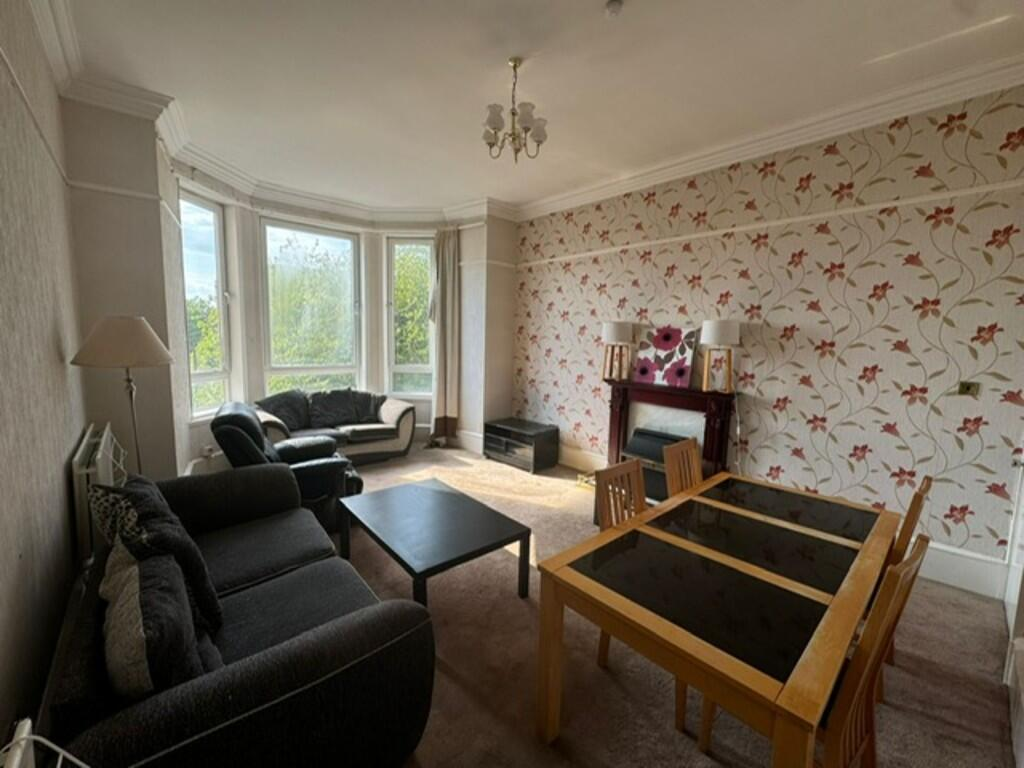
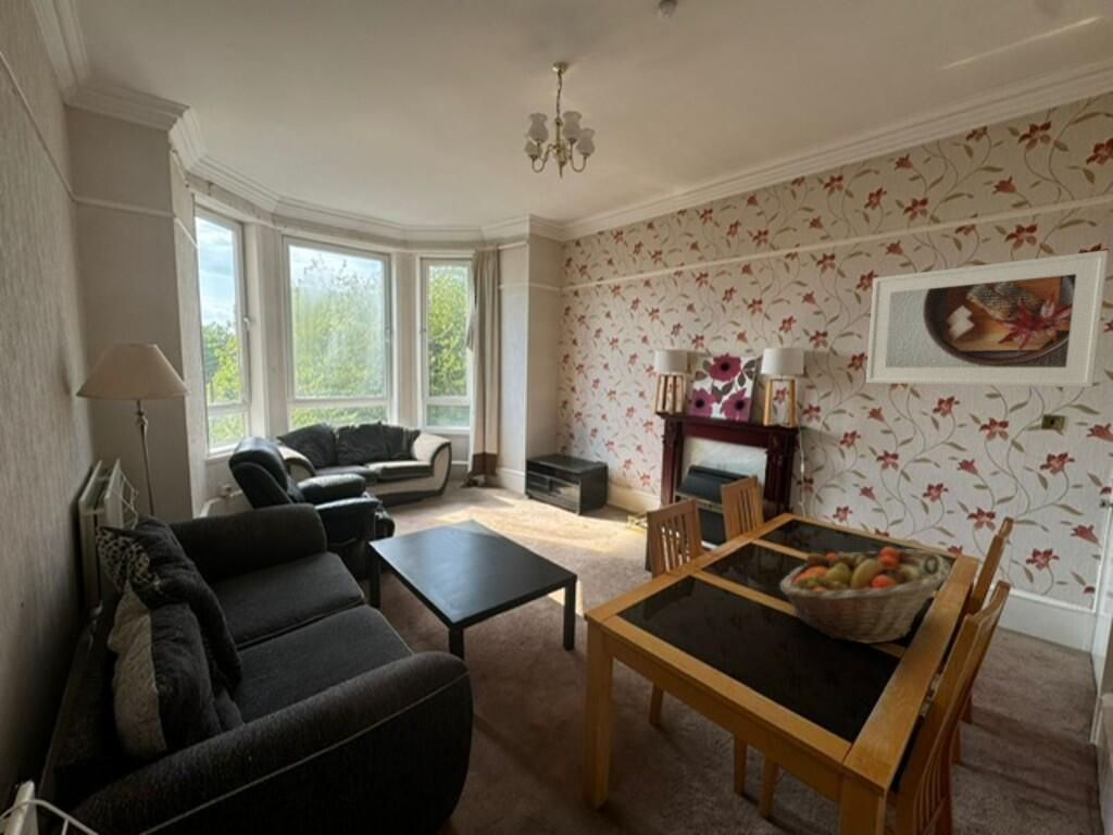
+ fruit basket [778,546,952,645]
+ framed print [865,249,1110,388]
